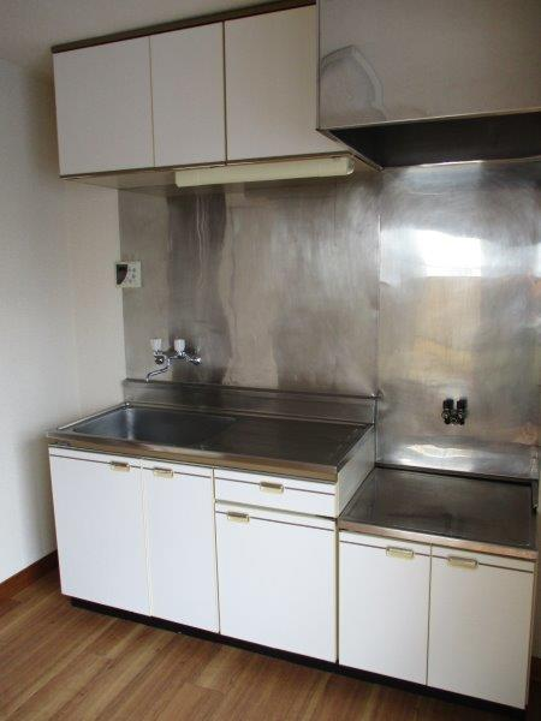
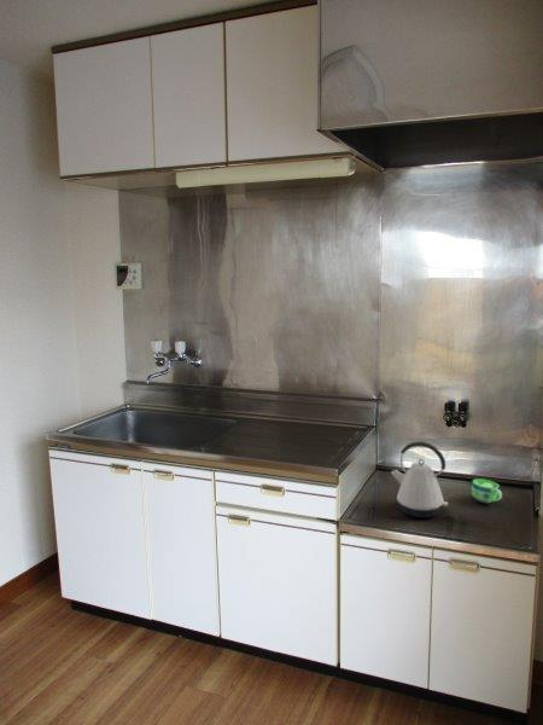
+ kettle [390,441,449,518]
+ cup [471,477,503,504]
